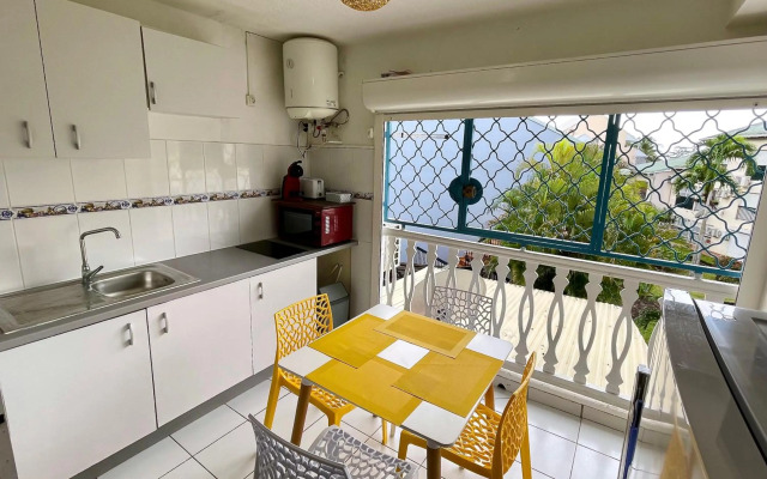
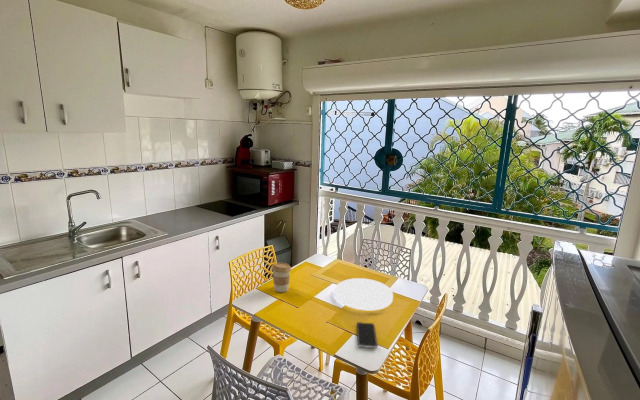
+ coffee cup [271,262,292,293]
+ smartphone [356,321,378,349]
+ plate [334,277,394,311]
